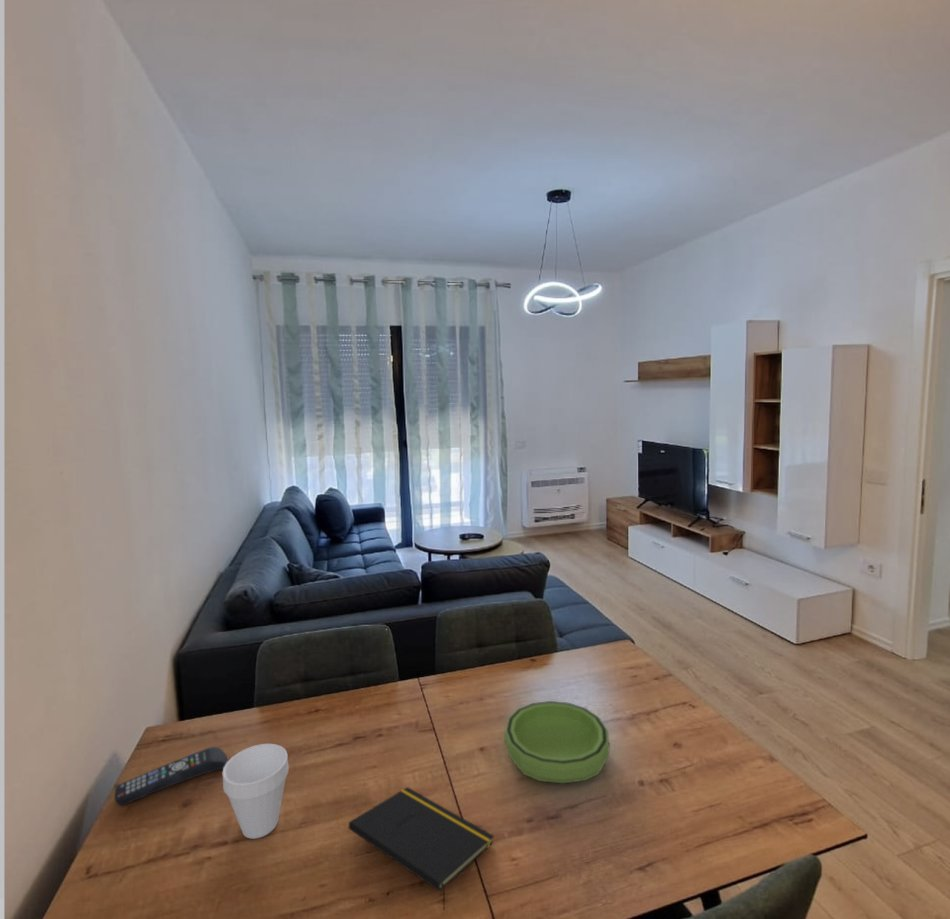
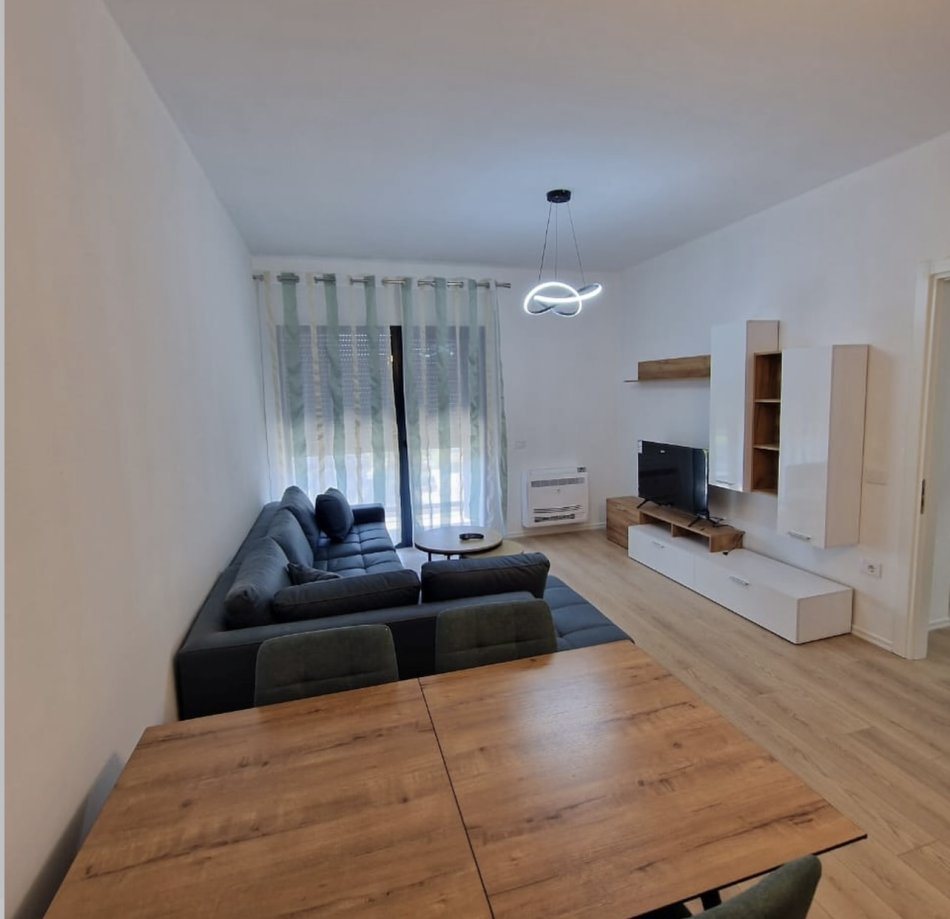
- notepad [348,786,495,911]
- remote control [114,746,229,807]
- cup [221,743,290,840]
- bowl [503,700,611,784]
